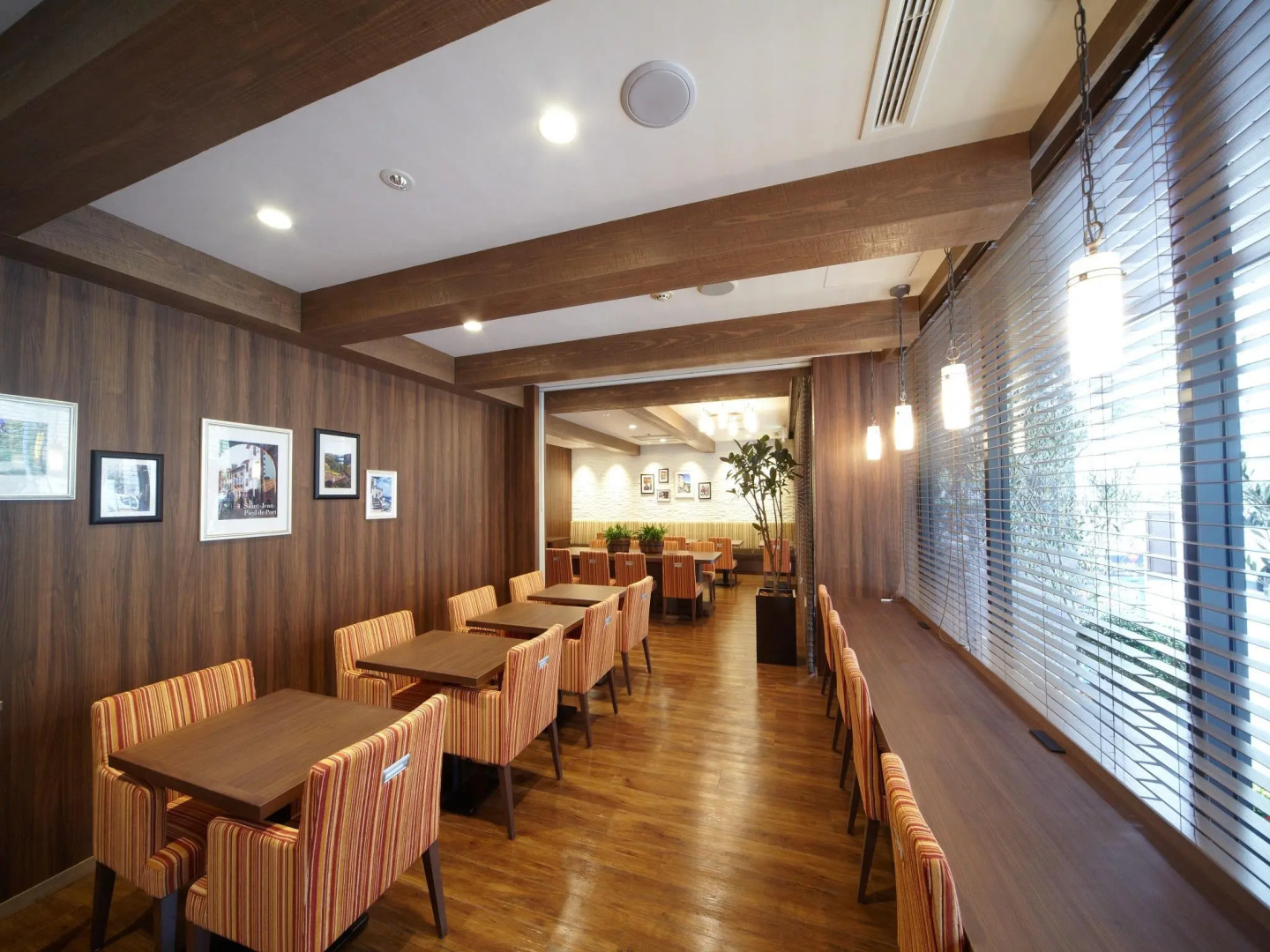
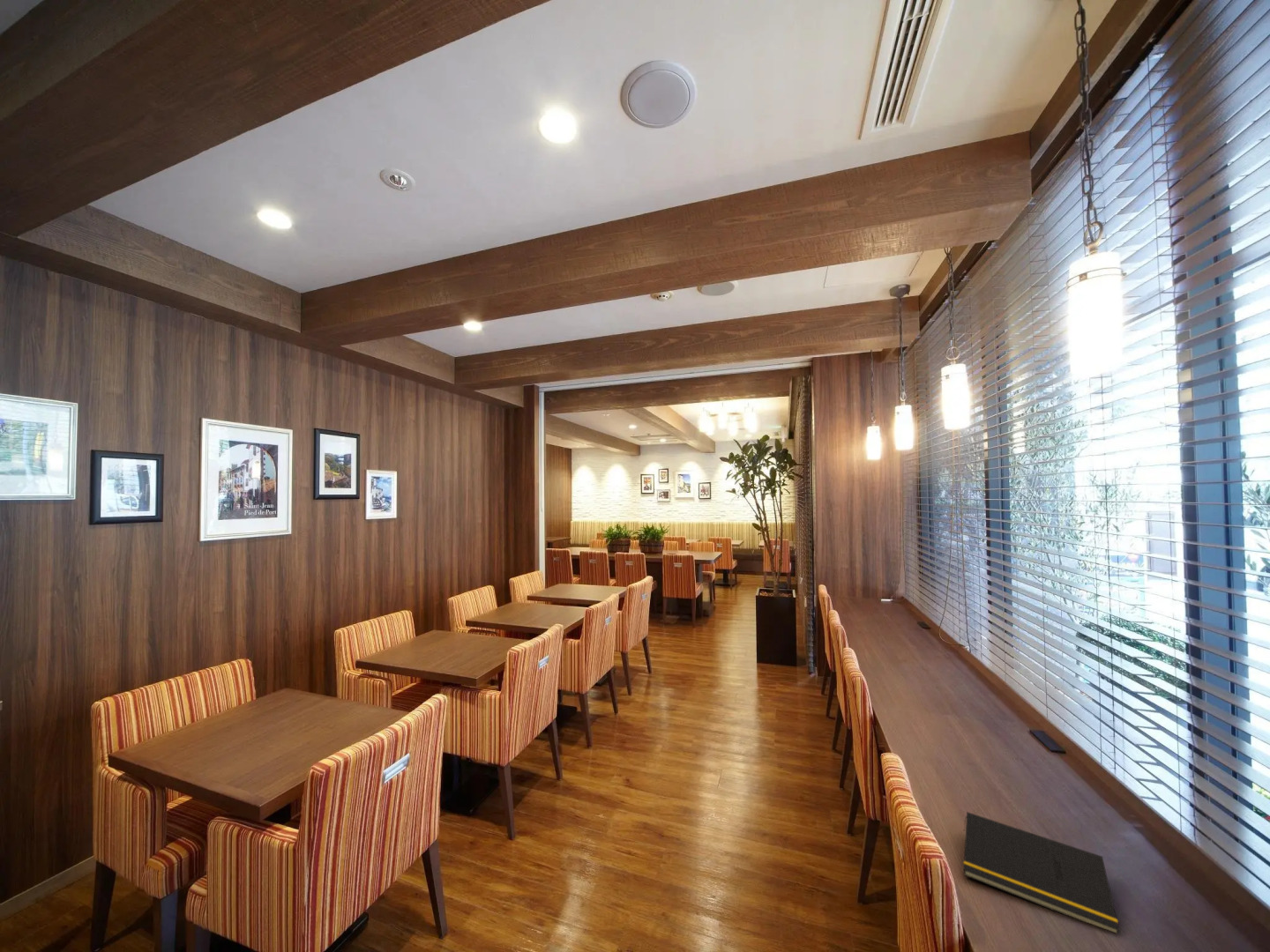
+ notepad [963,811,1120,933]
